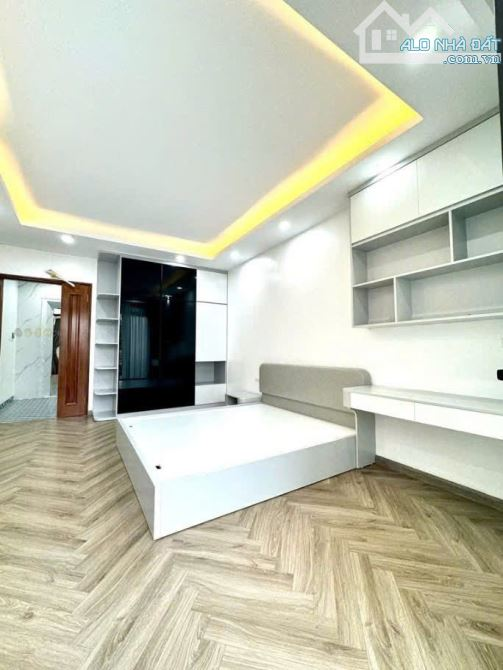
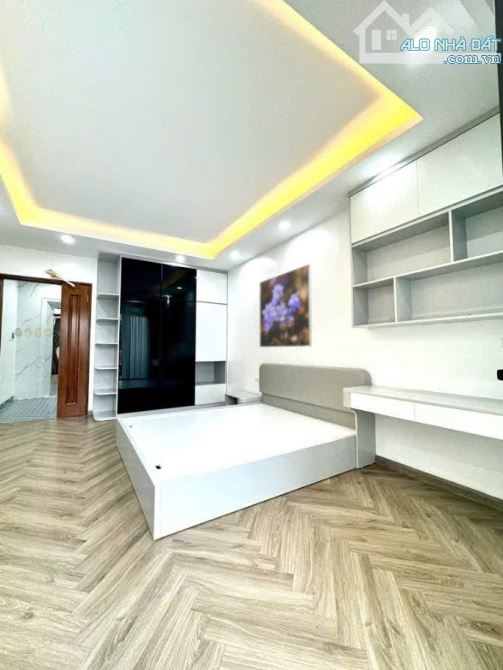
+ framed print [259,263,313,348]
